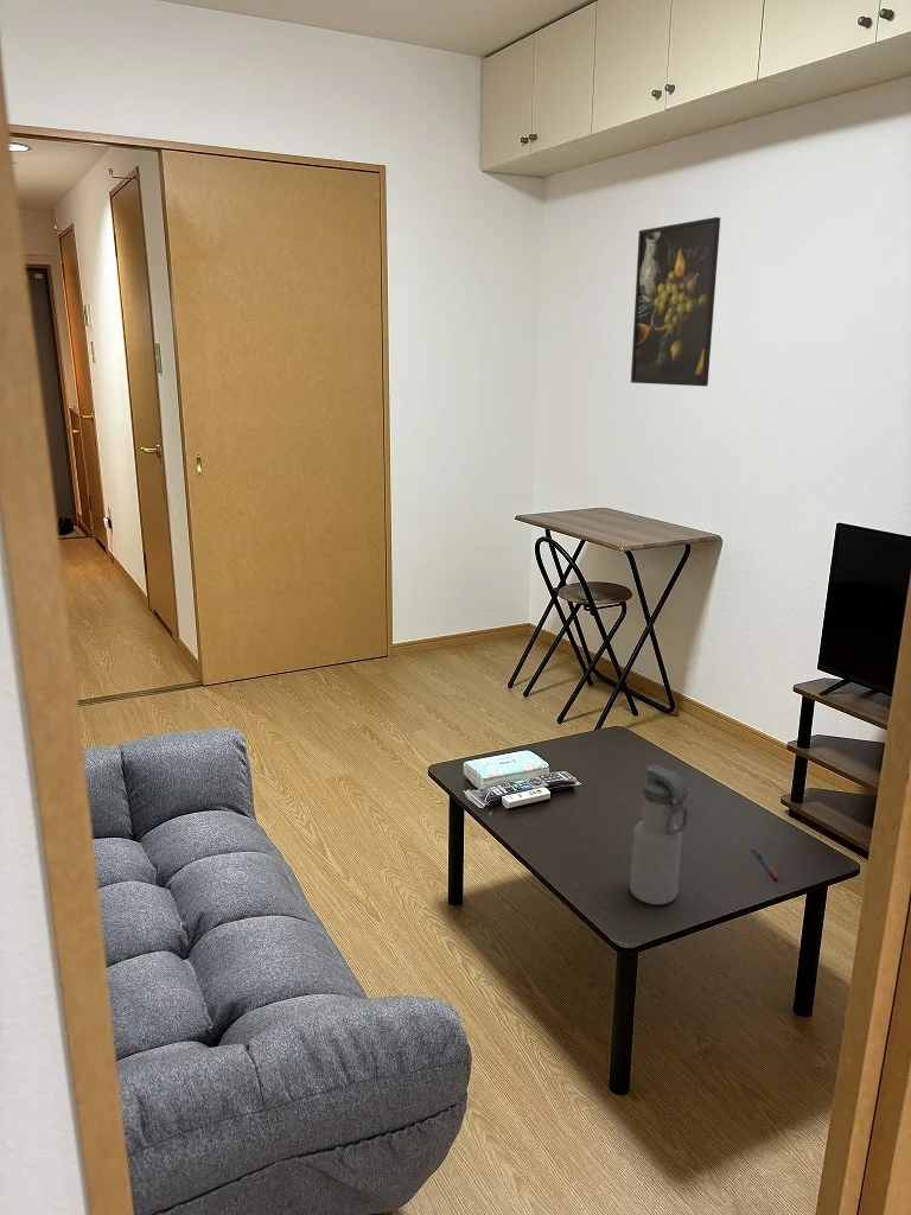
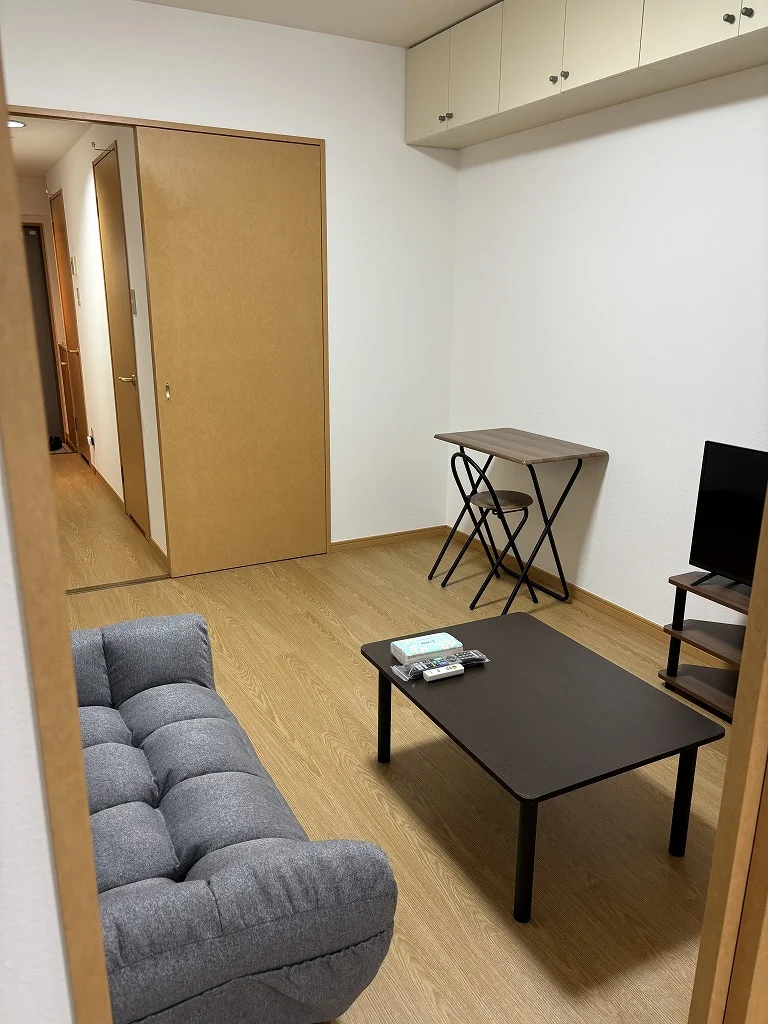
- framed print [630,216,721,387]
- water bottle [629,764,689,905]
- pen [750,846,781,880]
